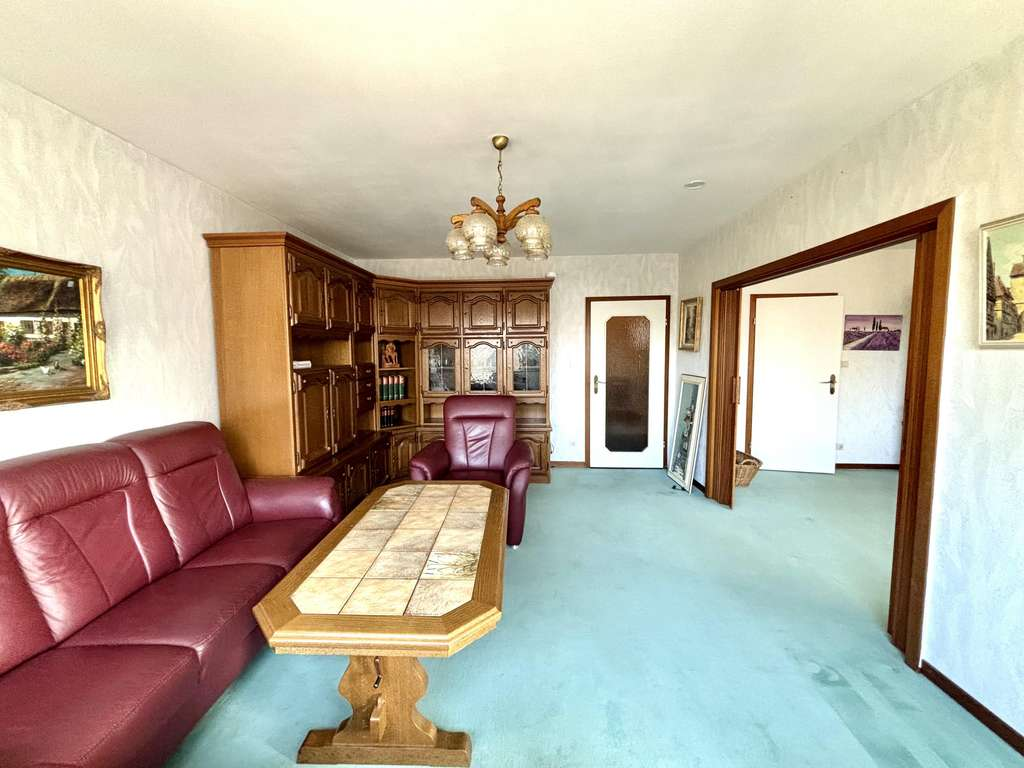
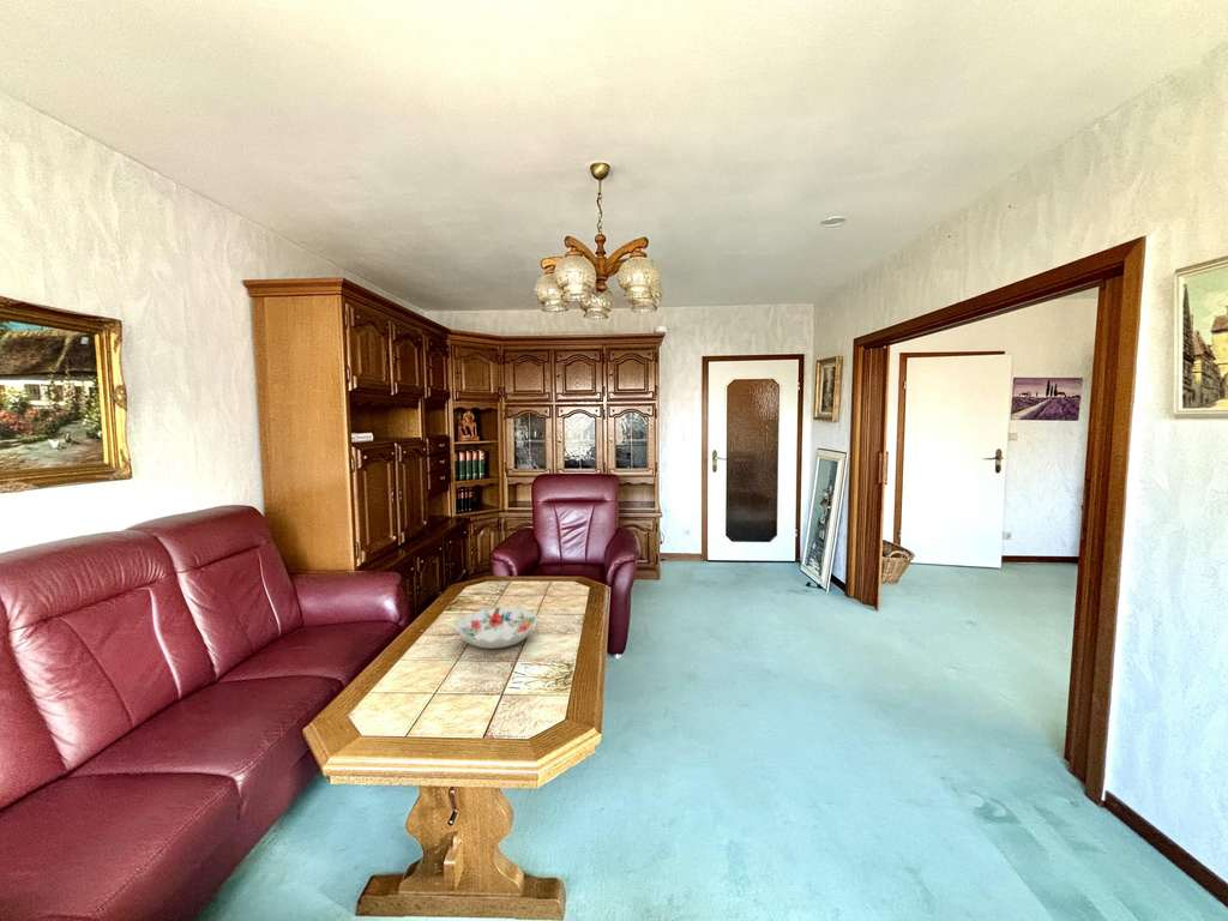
+ decorative bowl [455,606,541,650]
